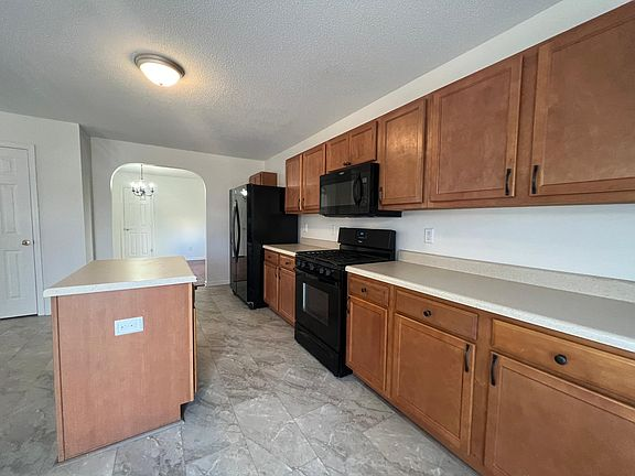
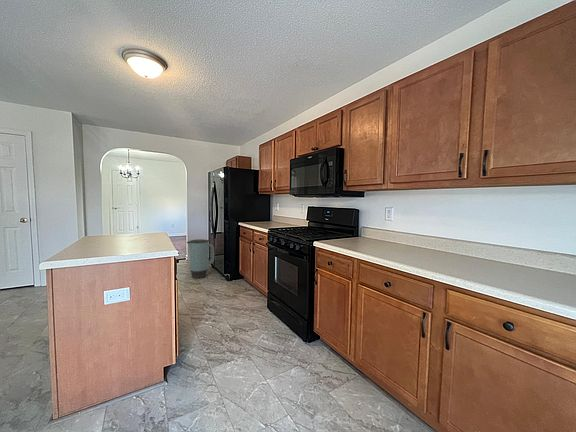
+ trash can [186,238,215,280]
